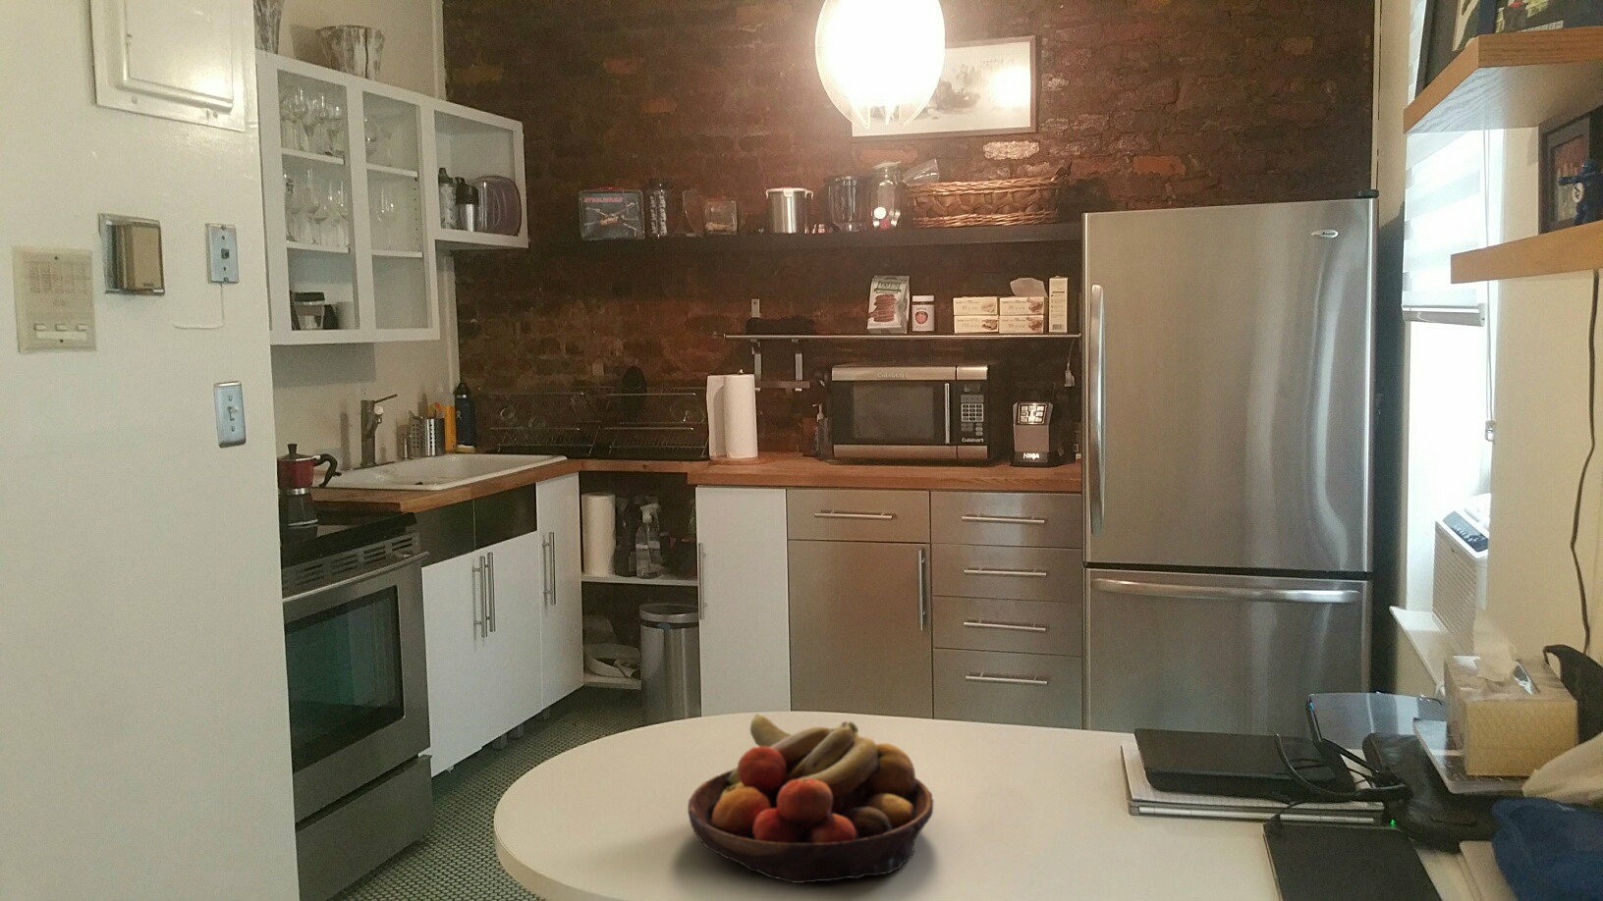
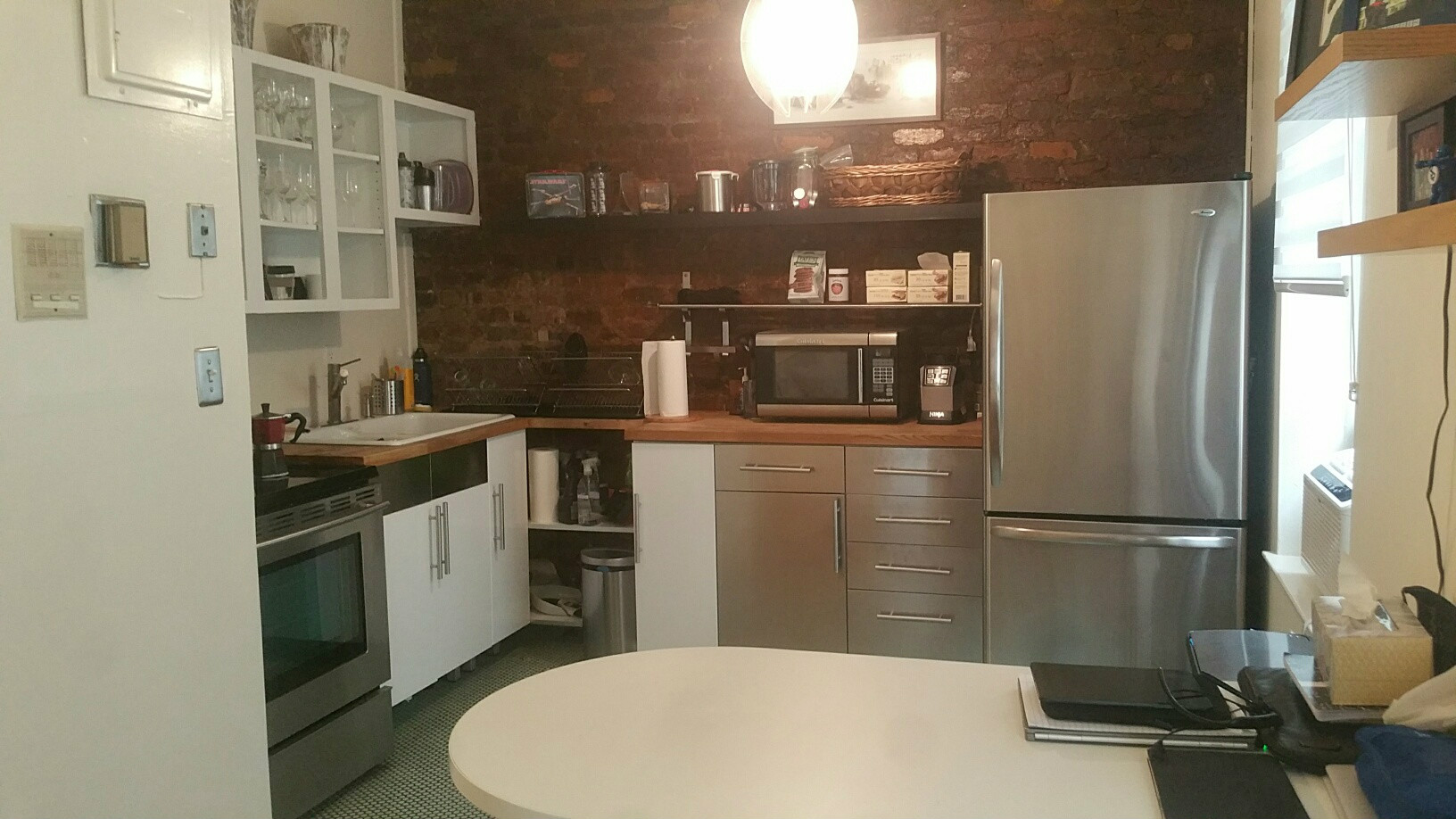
- fruit bowl [687,713,935,884]
